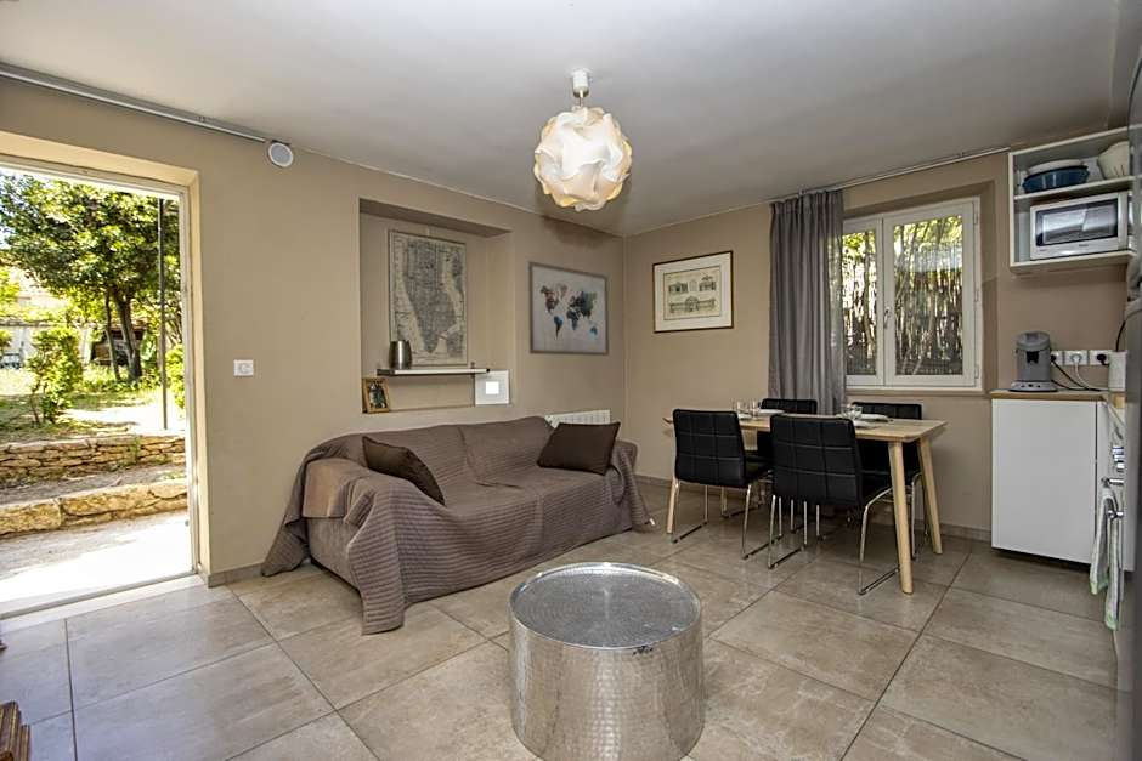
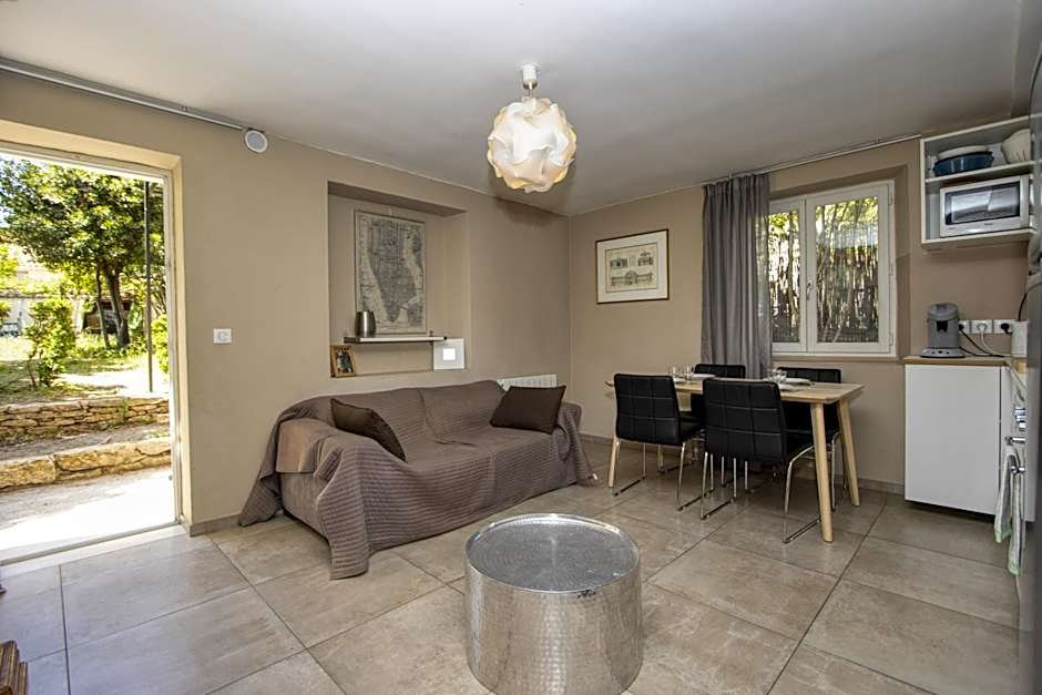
- wall art [527,260,610,357]
